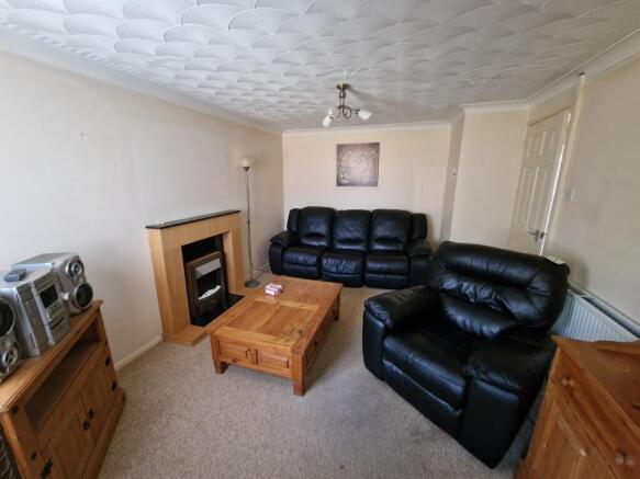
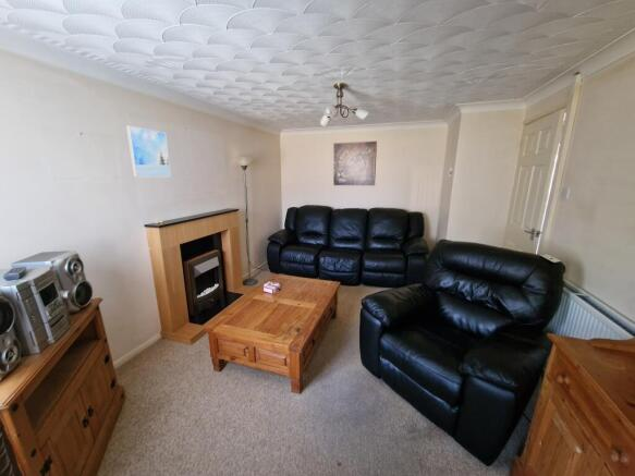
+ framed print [125,125,172,179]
